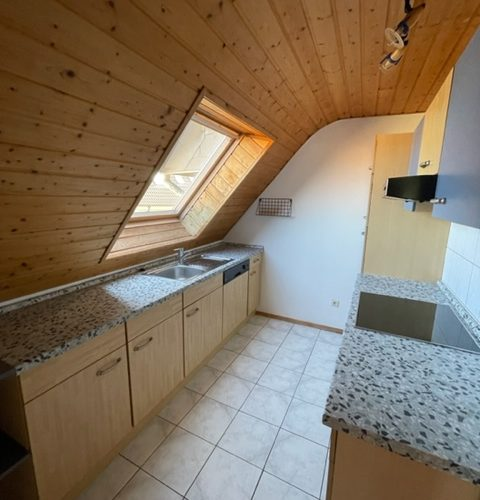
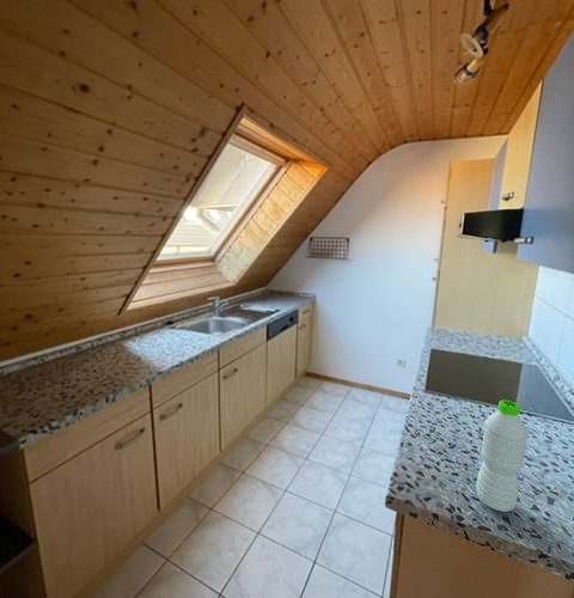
+ water bottle [475,399,529,513]
